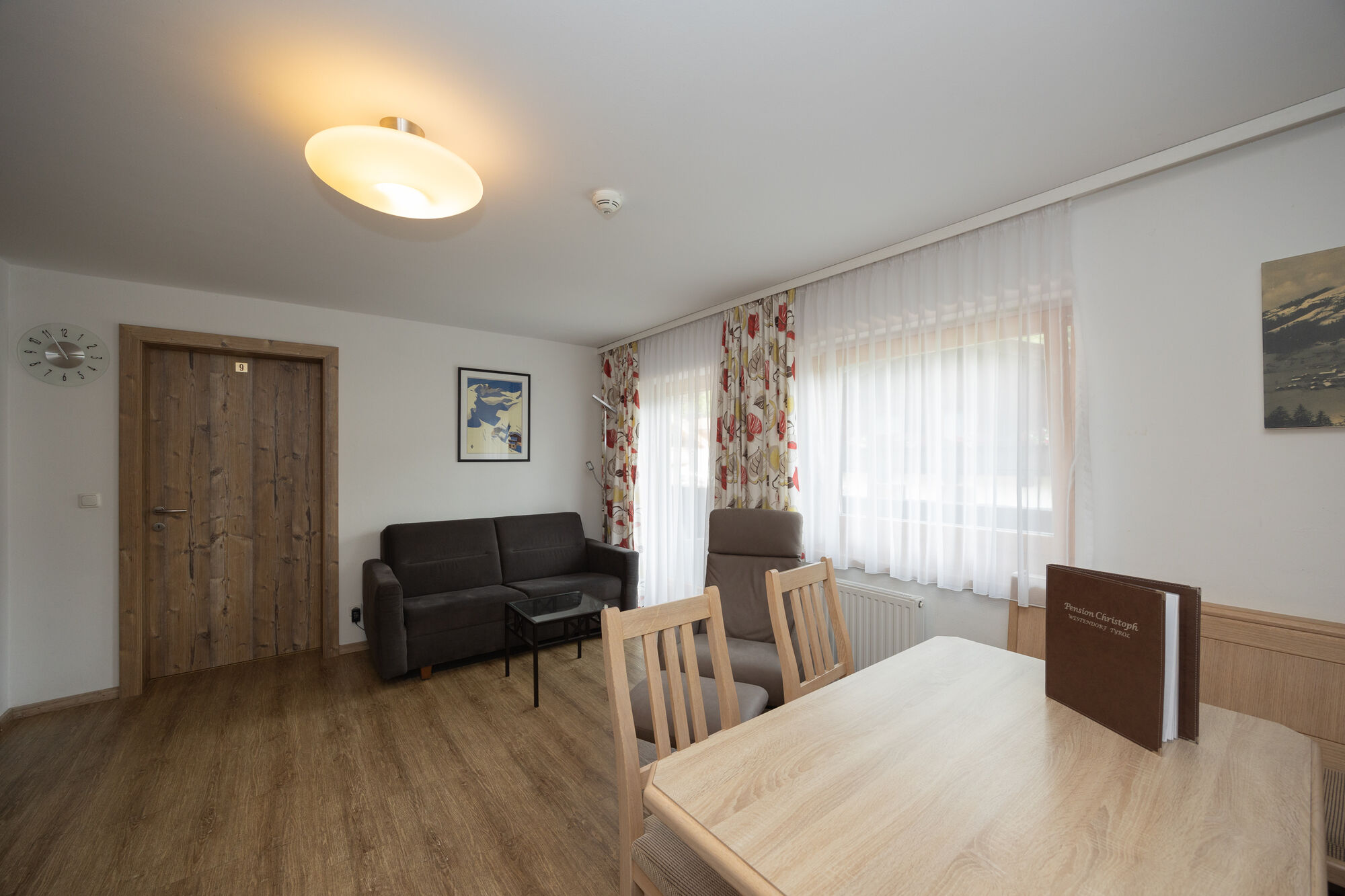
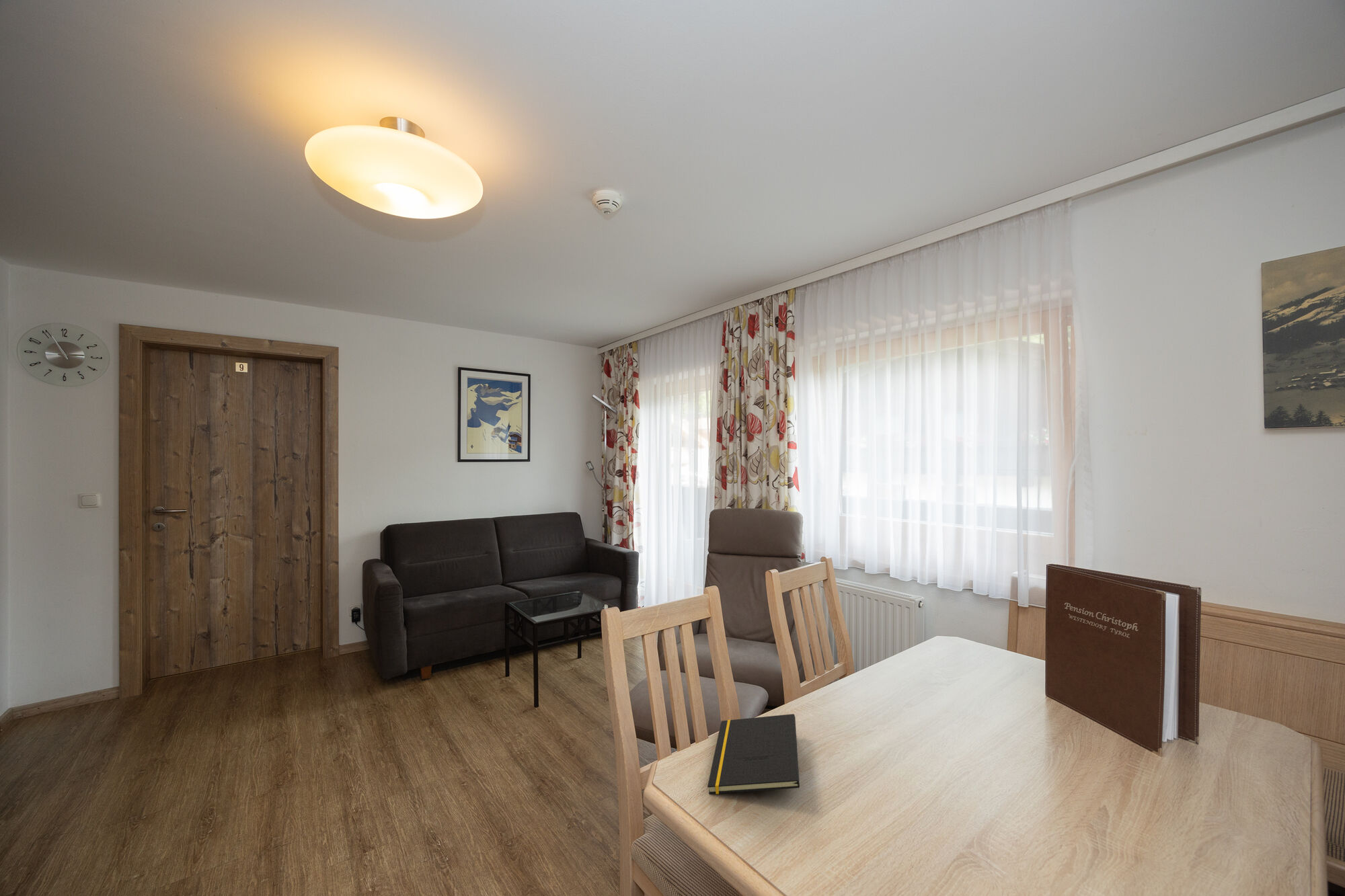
+ notepad [707,713,800,795]
